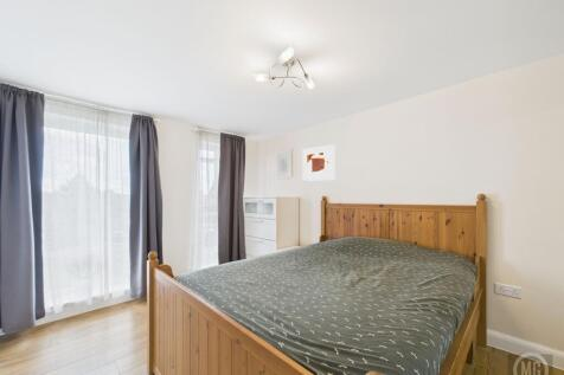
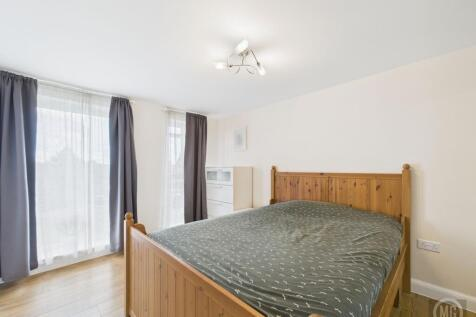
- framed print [301,143,337,182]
